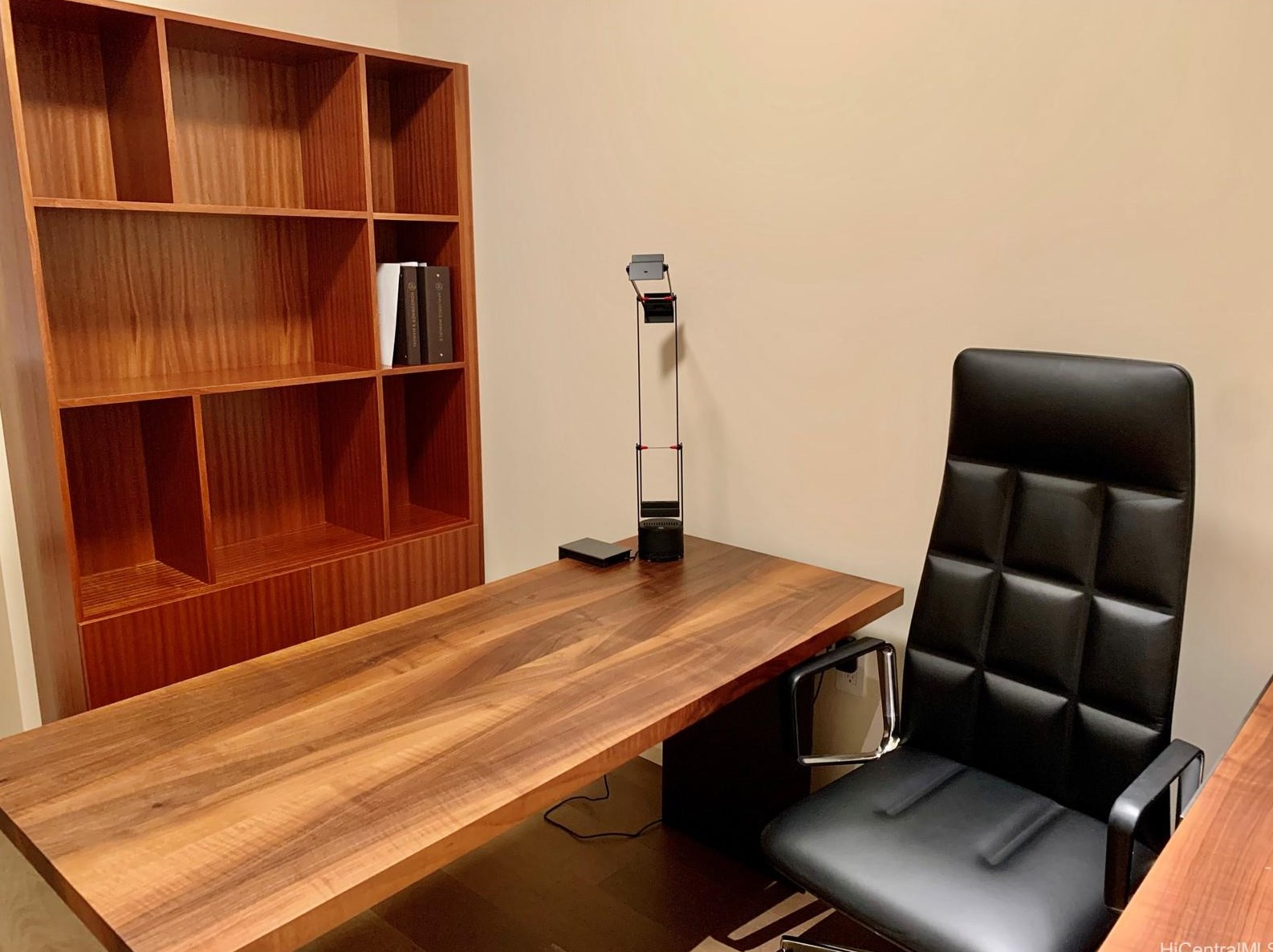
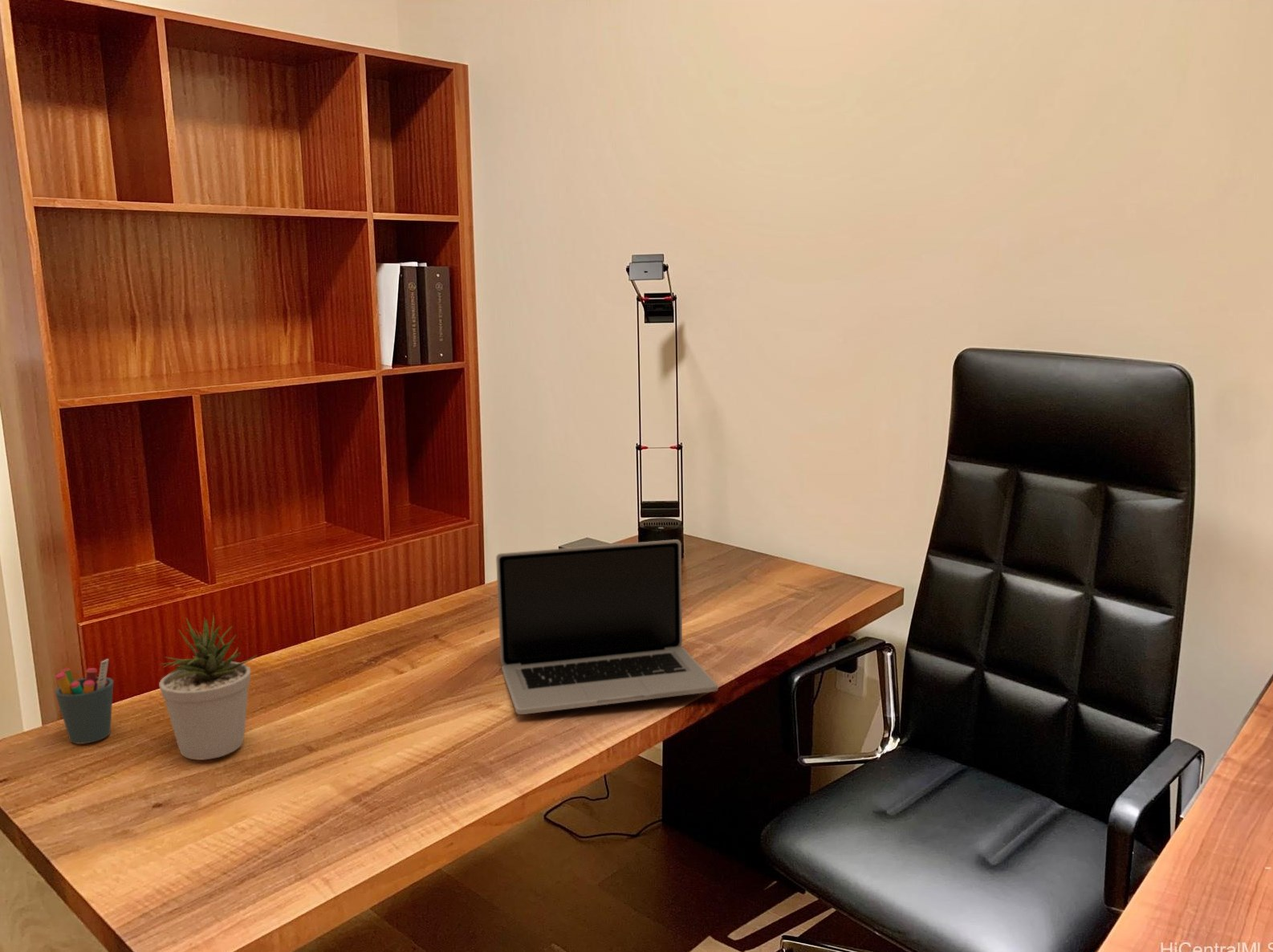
+ pen holder [54,658,114,745]
+ laptop [495,539,718,715]
+ potted plant [158,612,258,760]
